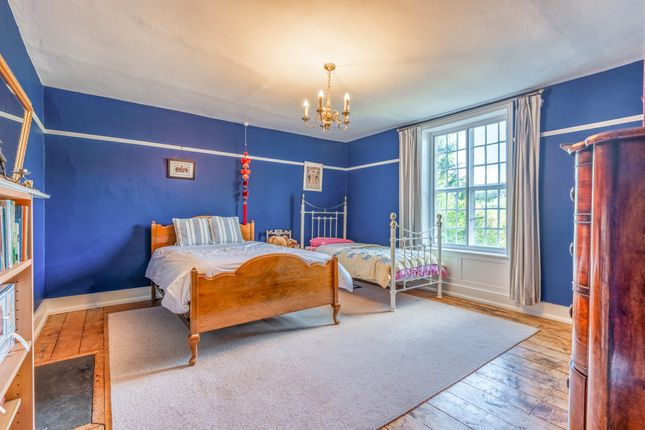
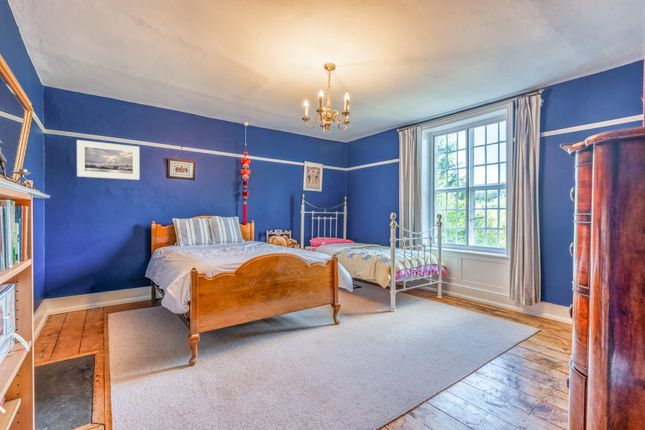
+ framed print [76,139,140,181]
